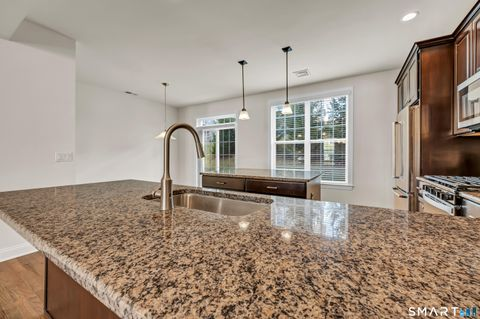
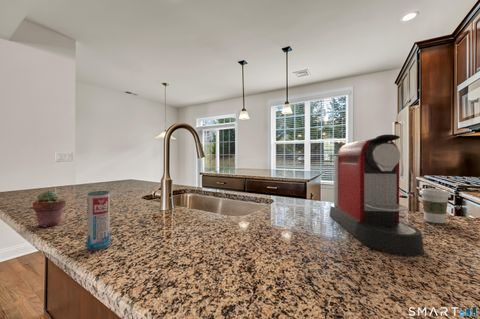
+ coffee maker [329,133,425,256]
+ potted succulent [32,190,67,228]
+ coffee cup [419,187,452,224]
+ beverage can [86,190,111,251]
